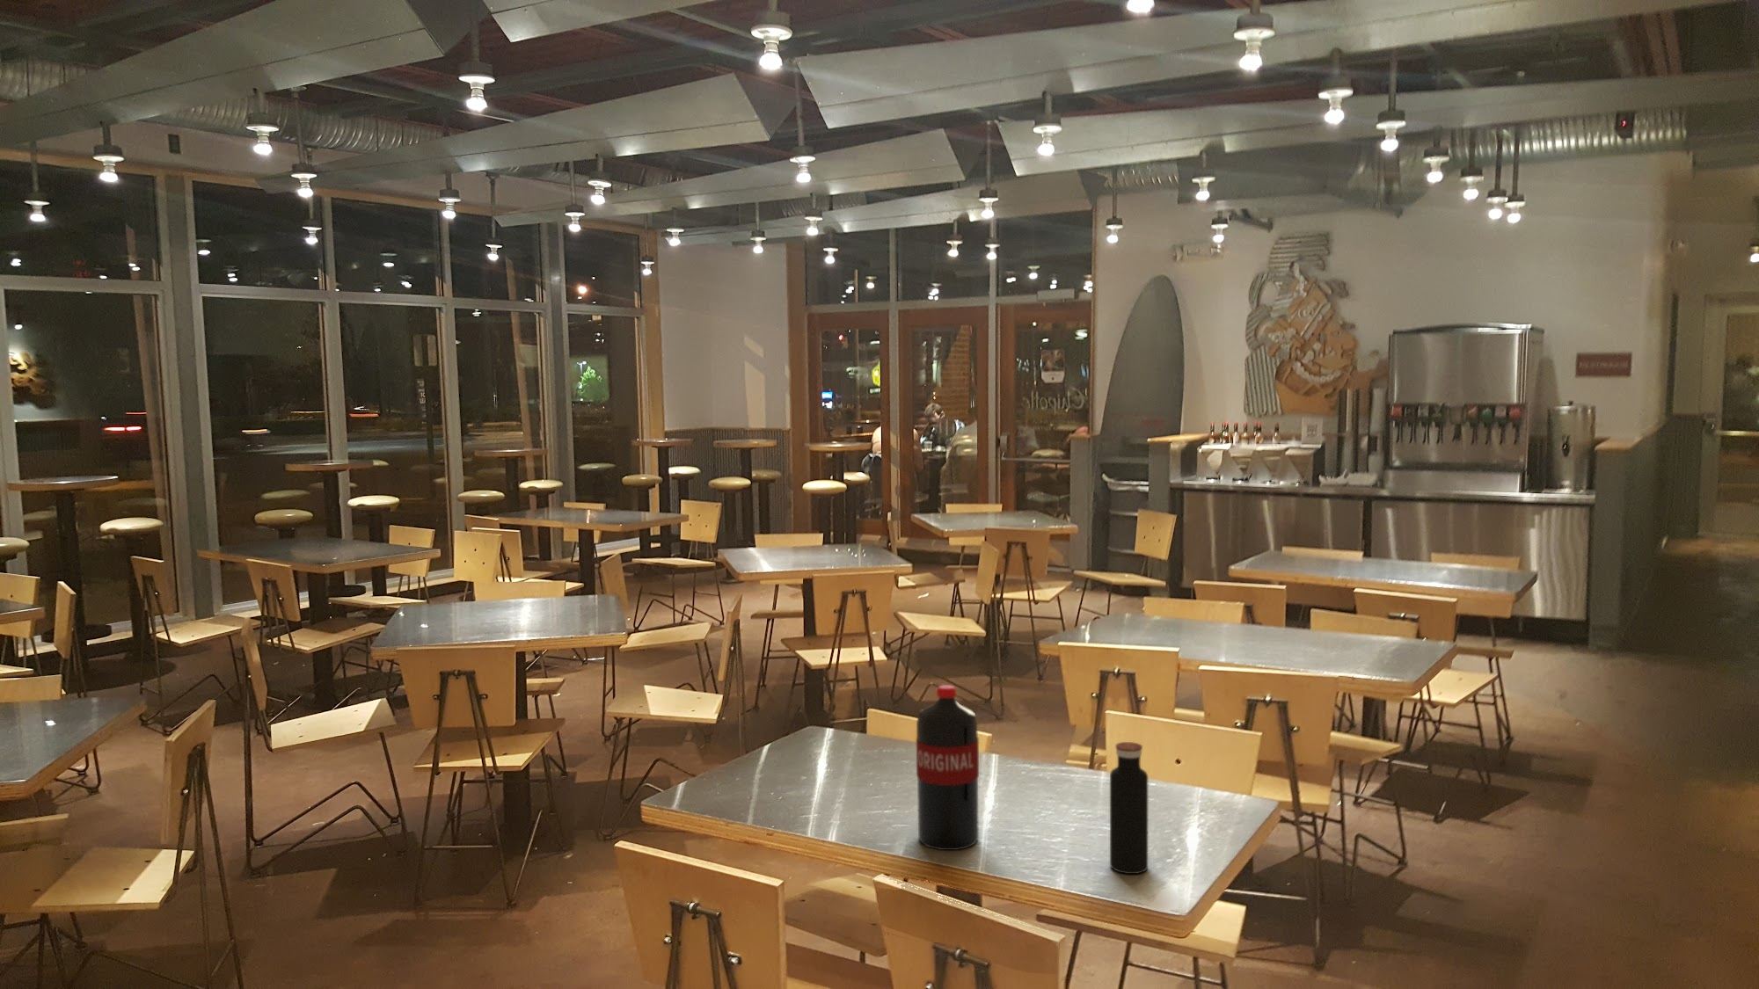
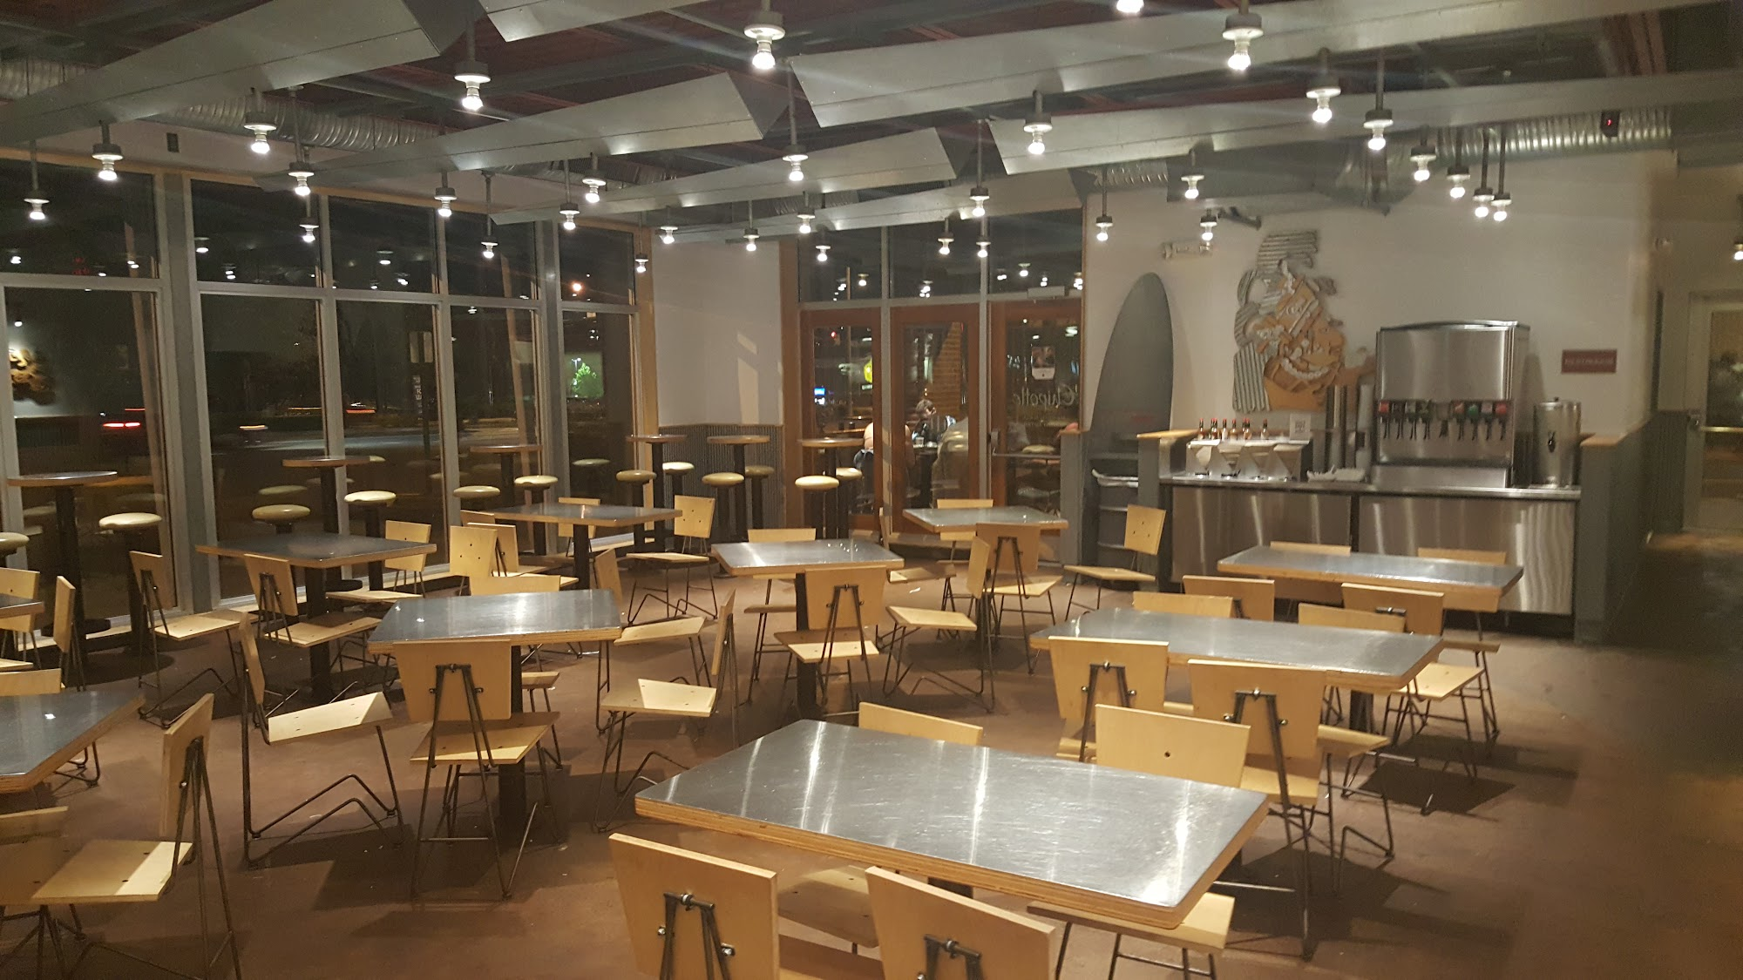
- water bottle [1109,741,1149,874]
- pop [916,683,980,851]
